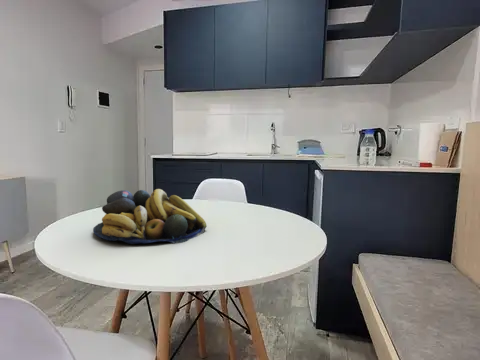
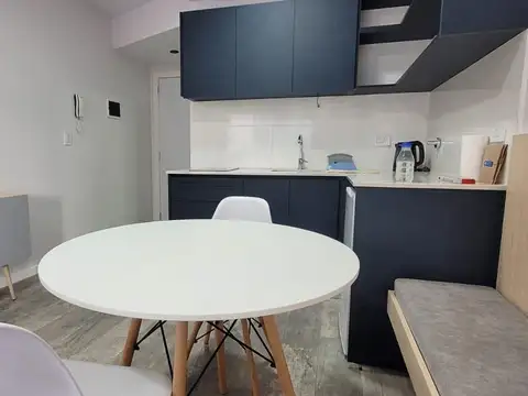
- fruit bowl [92,188,208,245]
